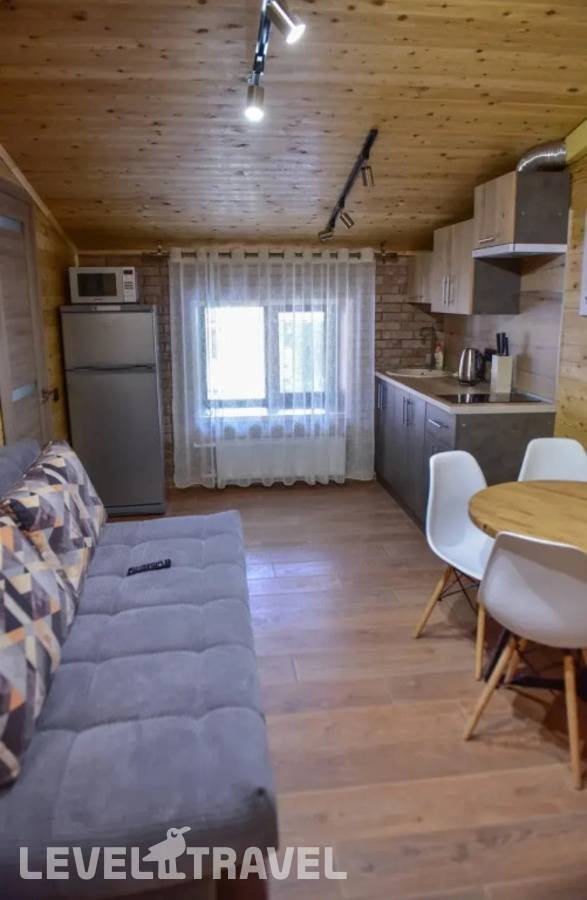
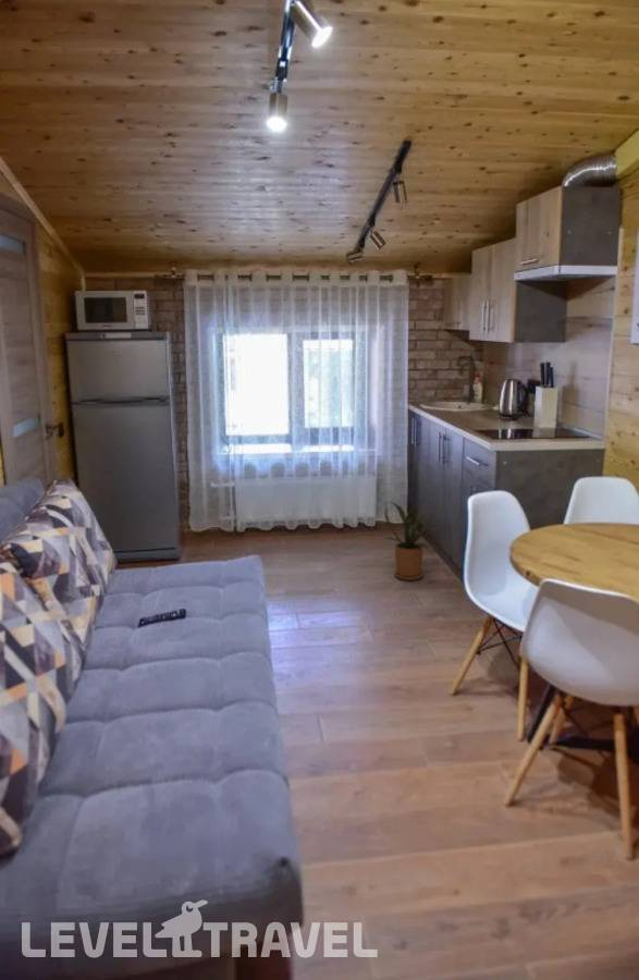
+ house plant [381,500,448,581]
